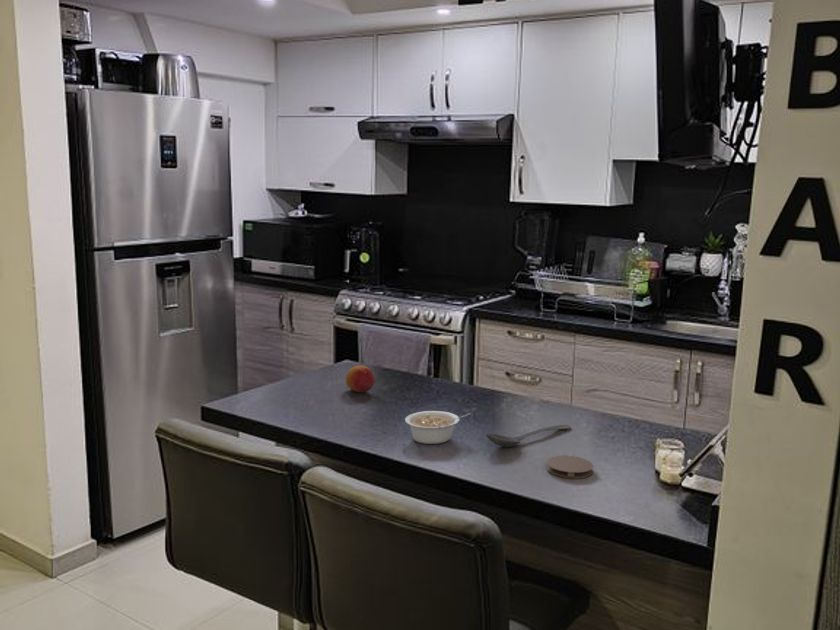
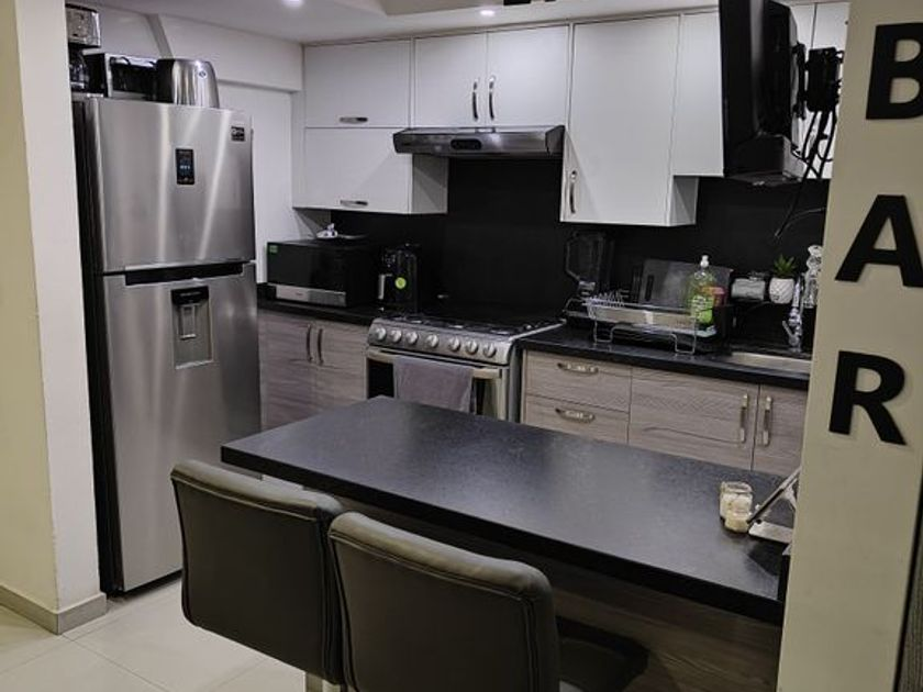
- fruit [345,365,376,394]
- coaster [545,455,594,479]
- stirrer [485,423,572,449]
- legume [404,410,472,445]
